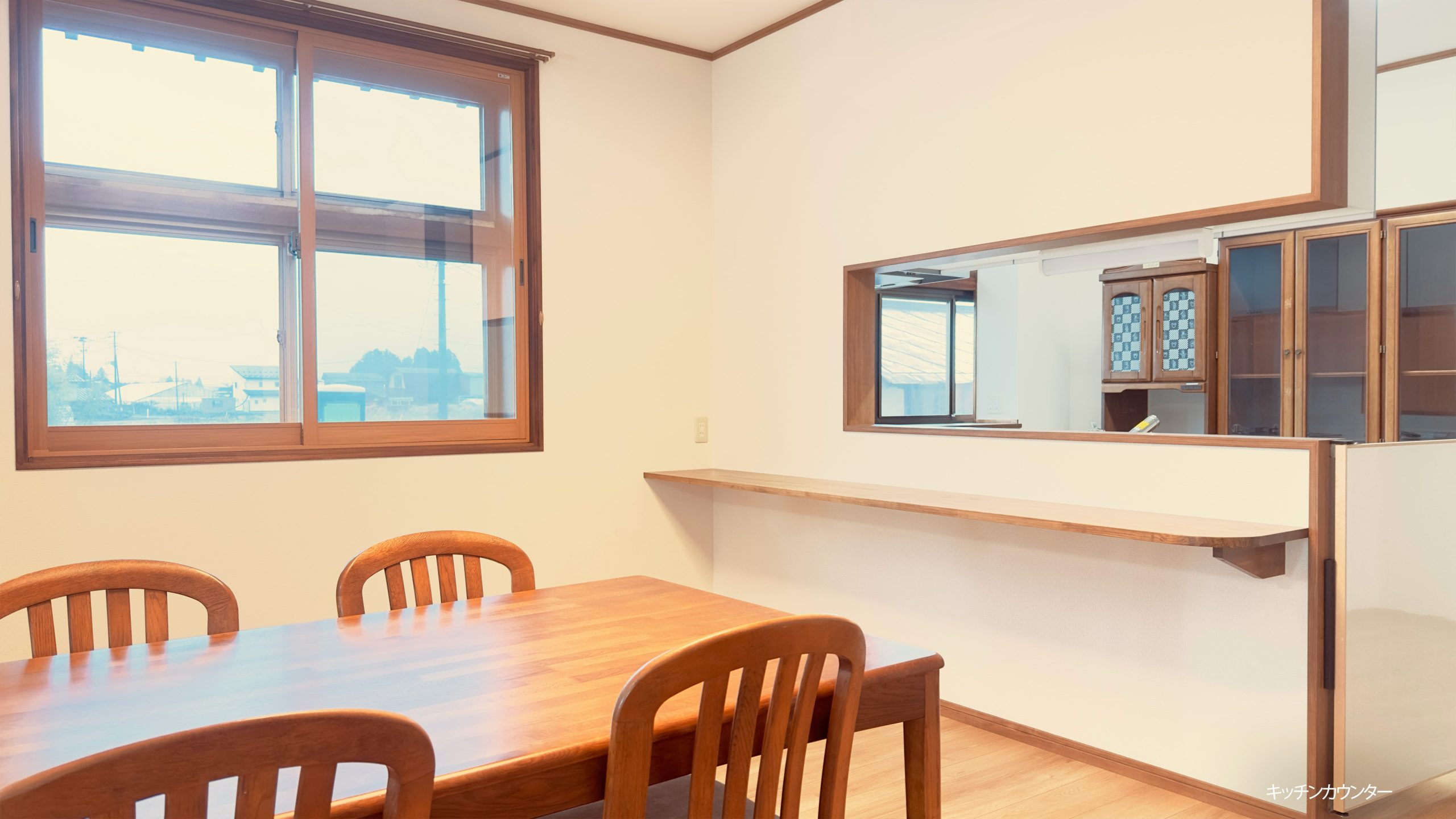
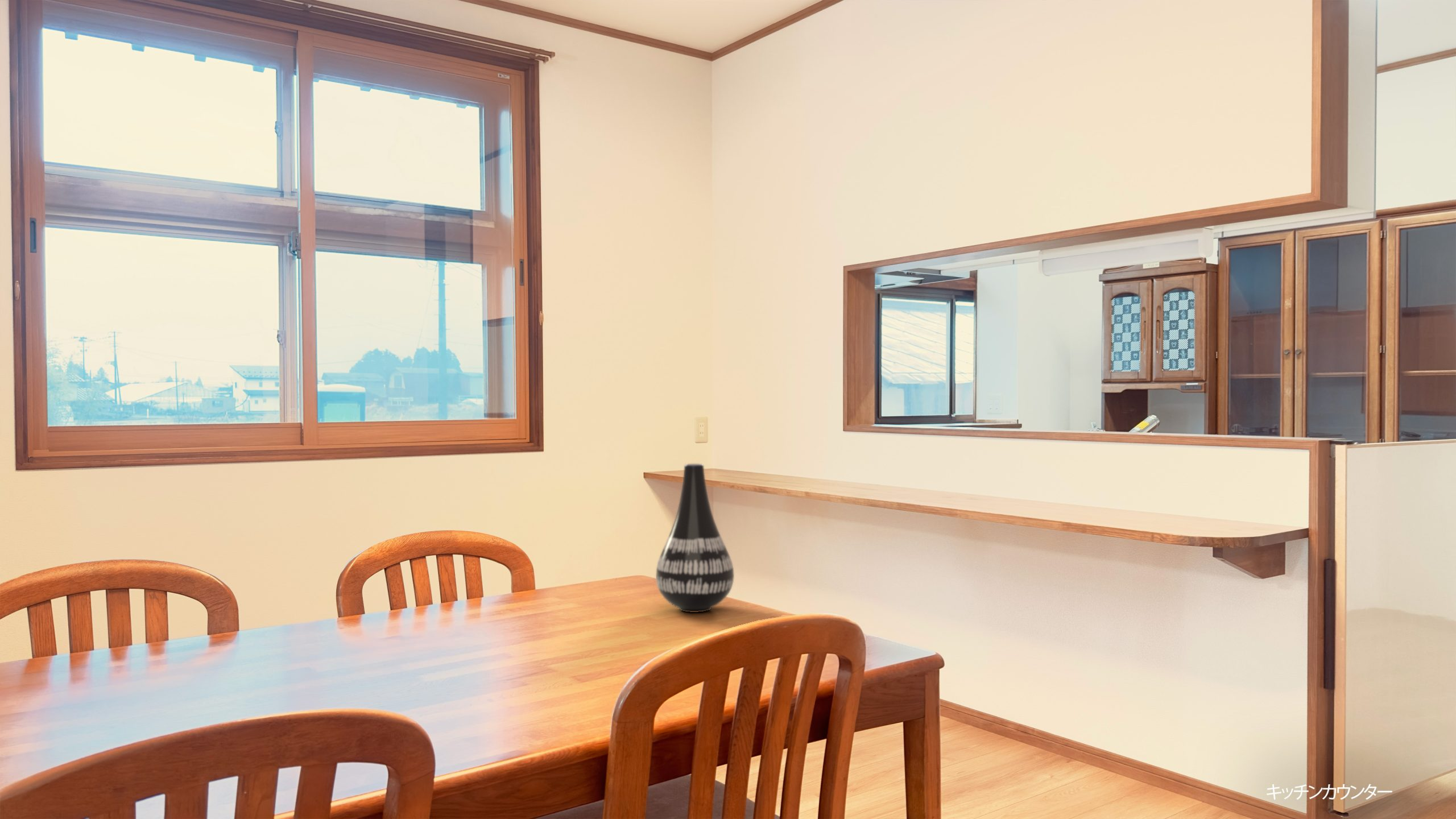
+ vase [655,463,735,613]
